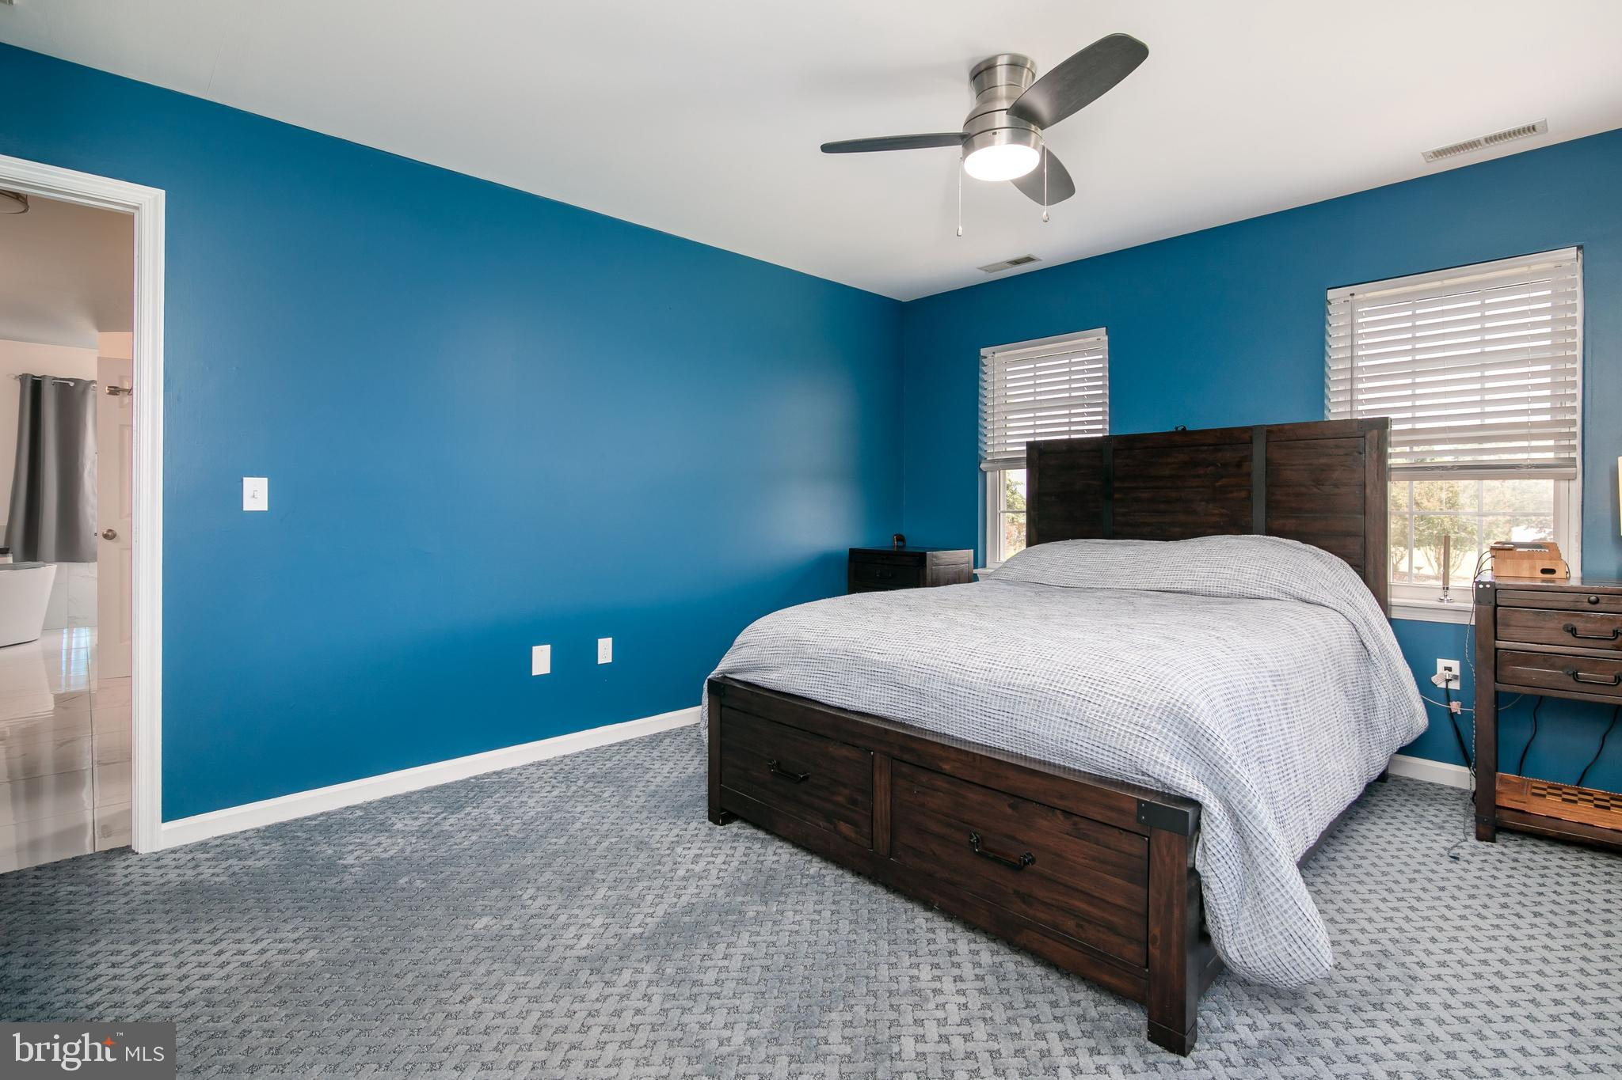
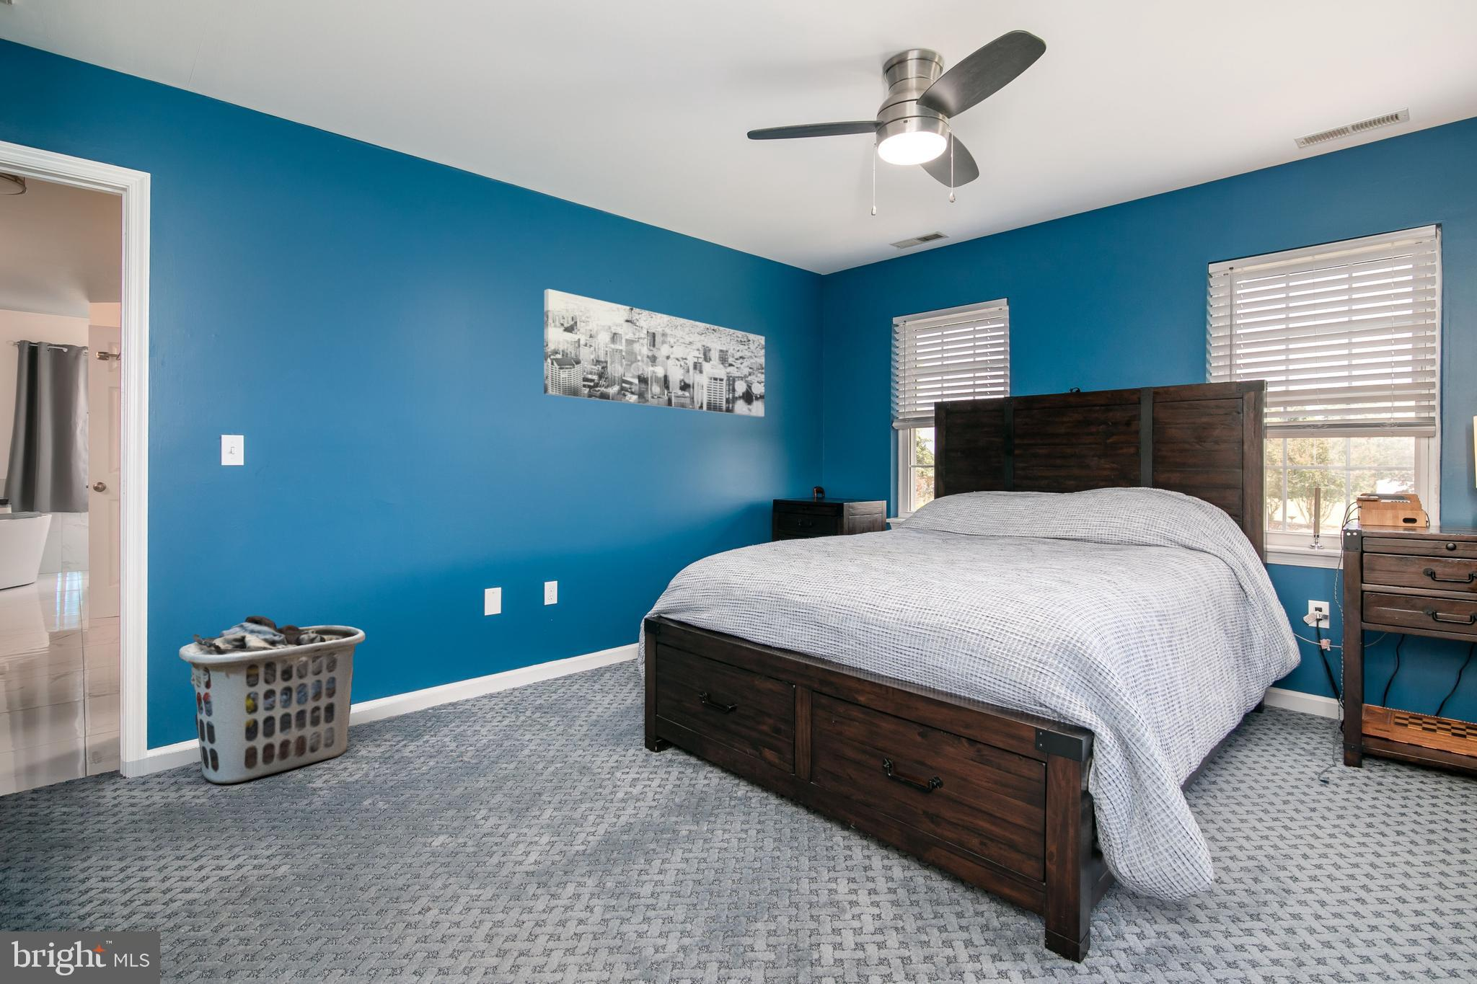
+ wall art [544,289,765,417]
+ clothes hamper [178,615,366,784]
